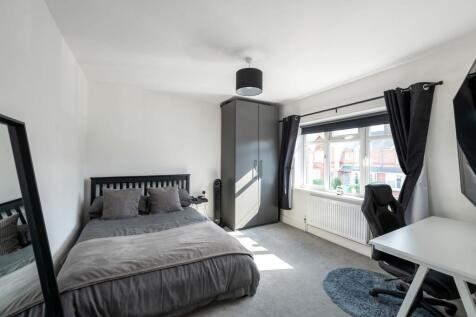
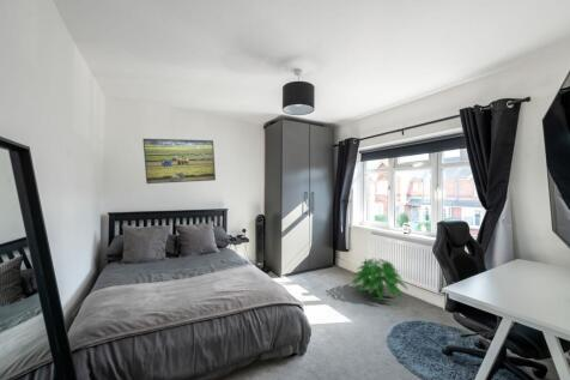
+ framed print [141,138,217,185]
+ indoor plant [351,258,410,301]
